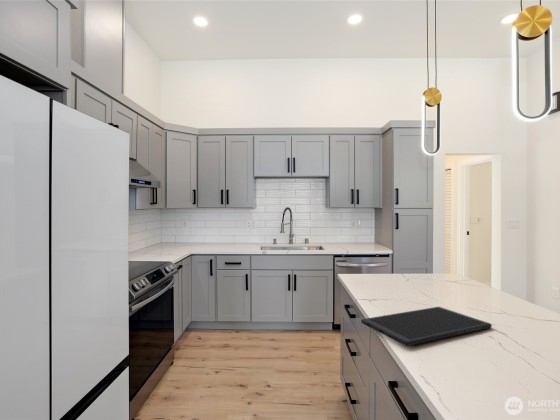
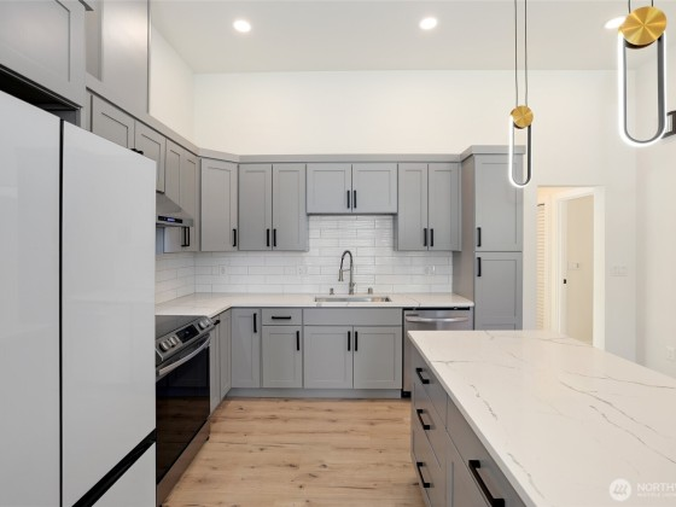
- cutting board [360,306,493,347]
